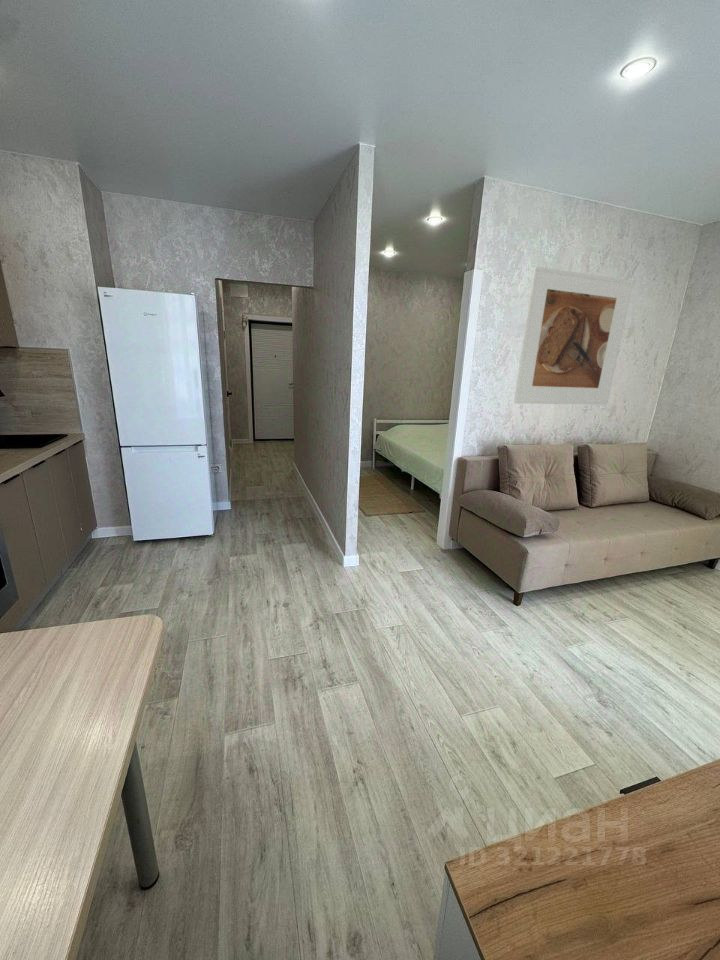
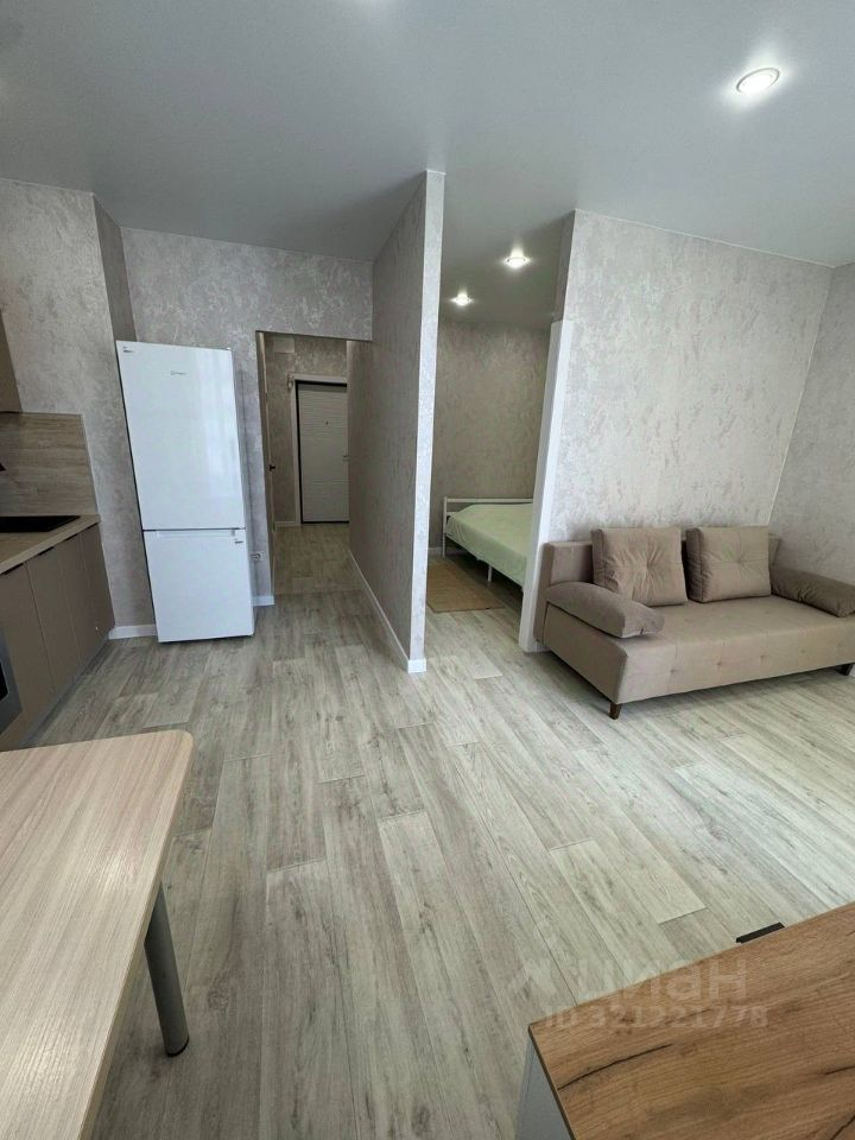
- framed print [513,265,635,406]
